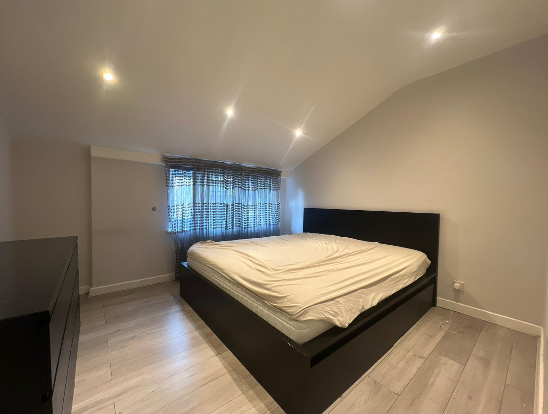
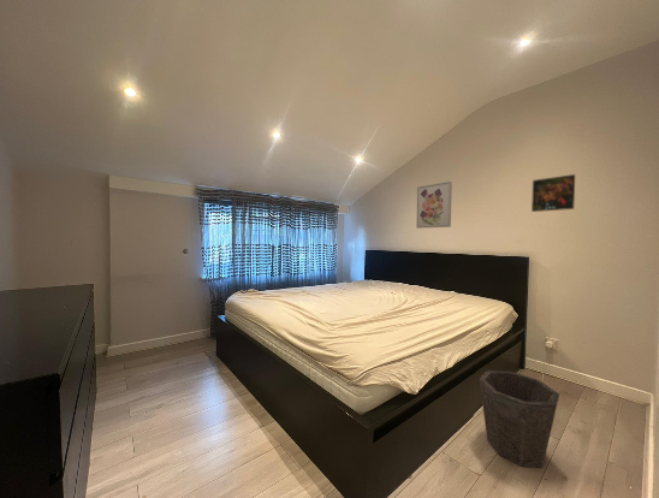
+ waste bin [479,369,560,468]
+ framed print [530,173,576,213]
+ wall art [415,180,453,230]
